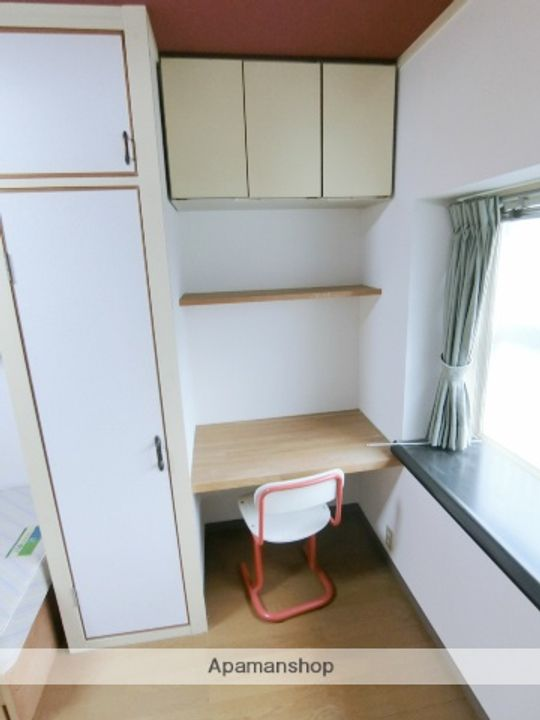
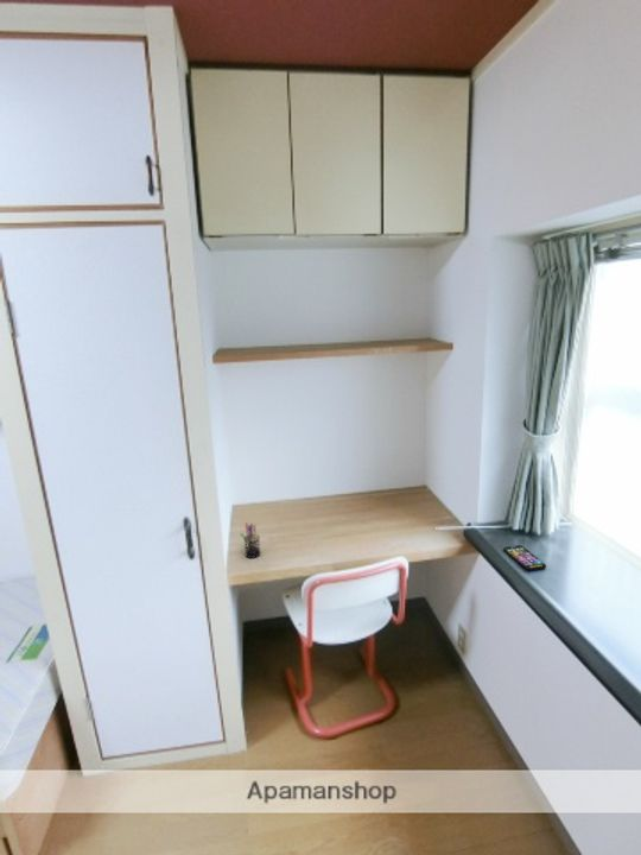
+ pen holder [240,522,262,559]
+ smartphone [503,544,547,571]
